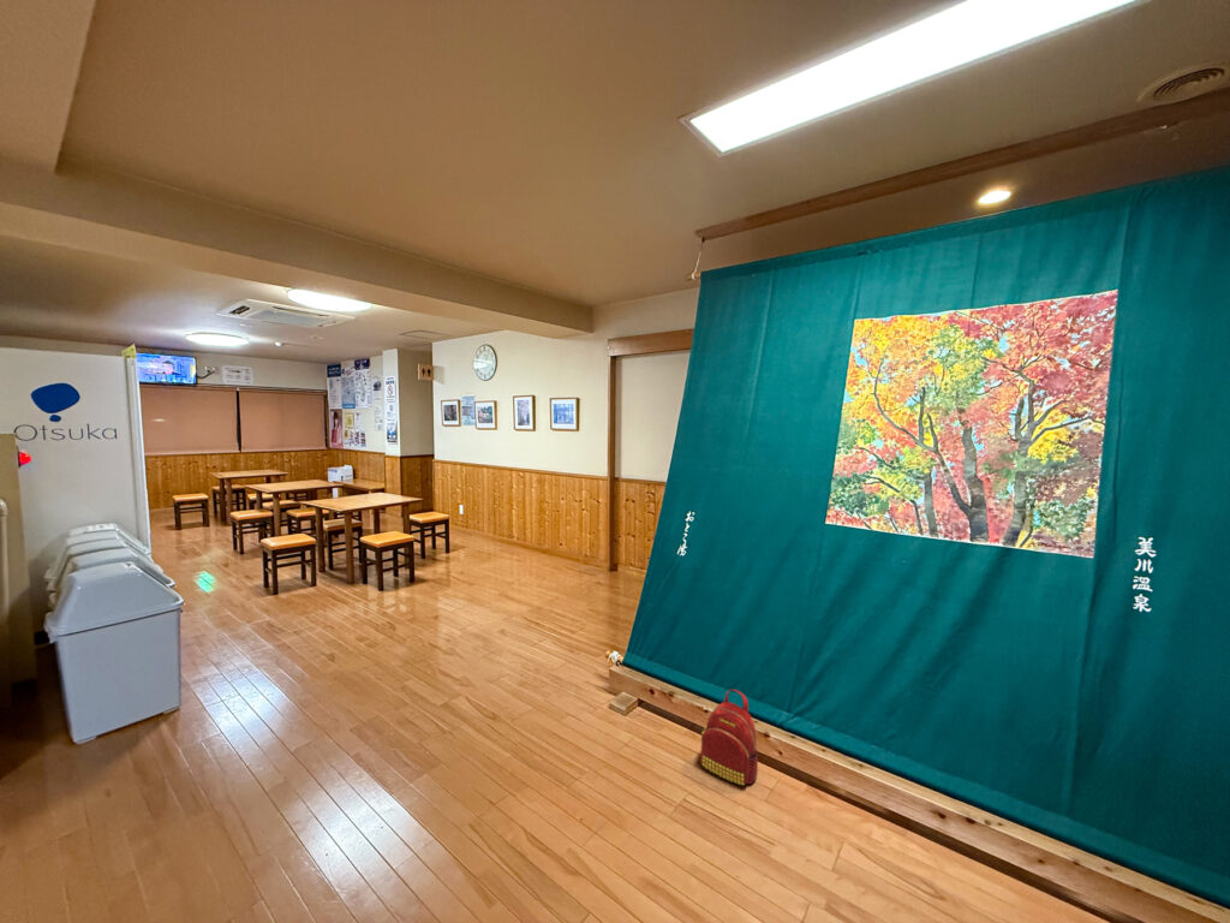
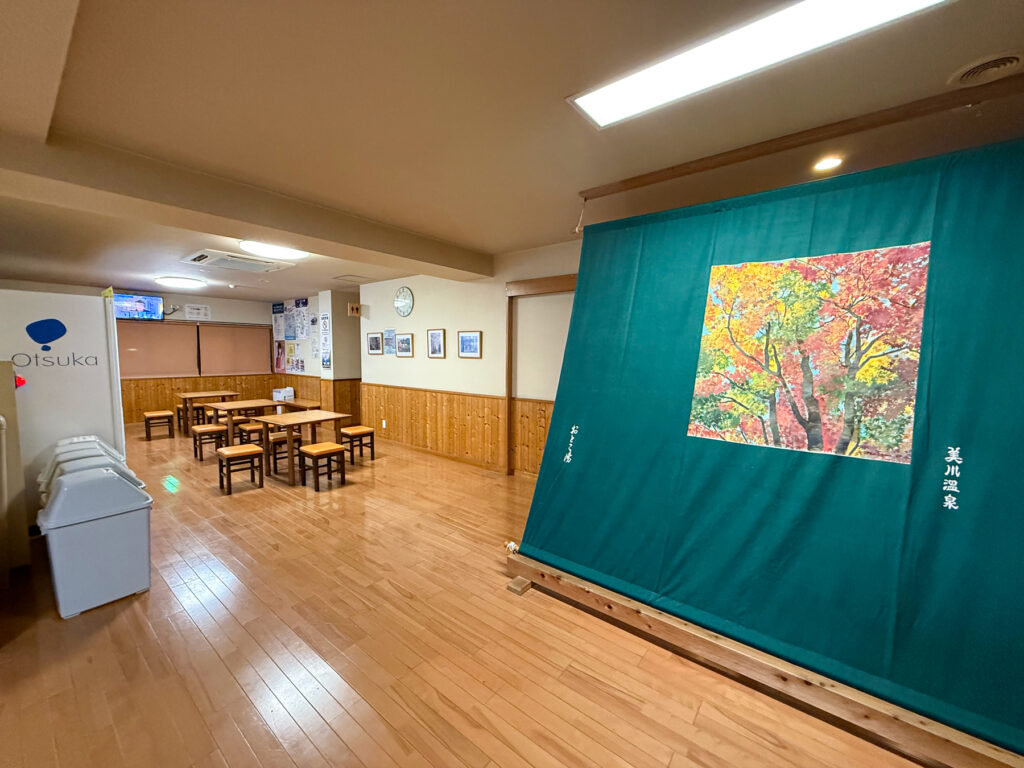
- backpack [699,689,759,787]
